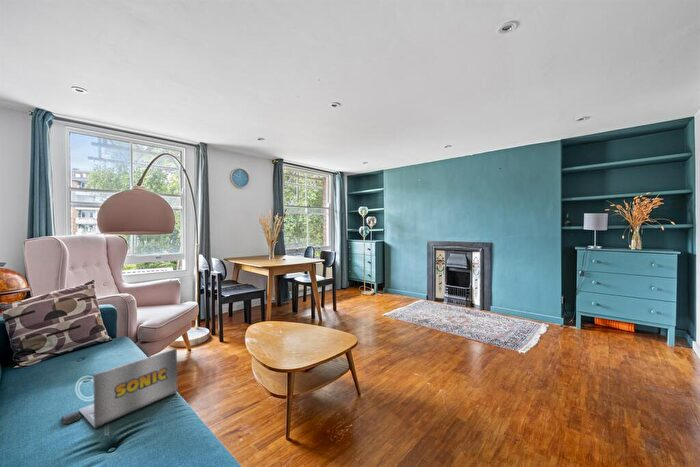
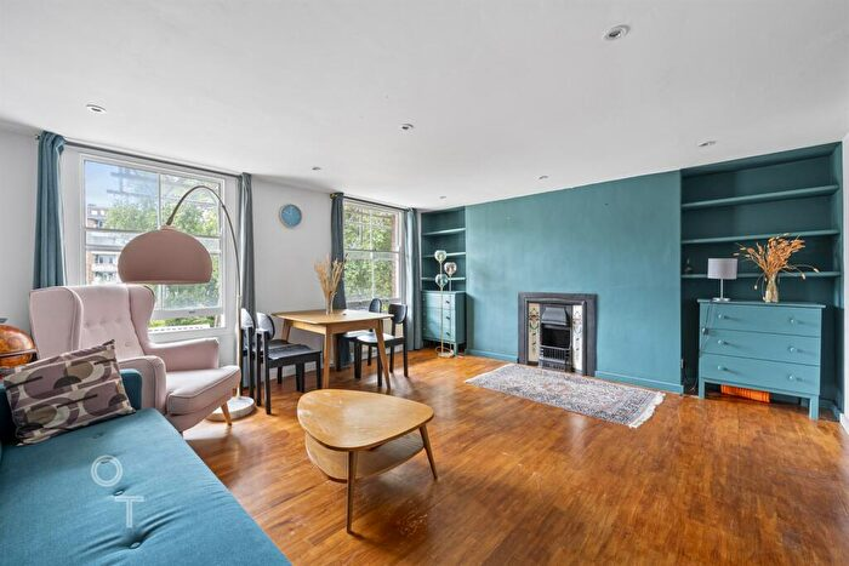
- laptop [61,347,178,429]
